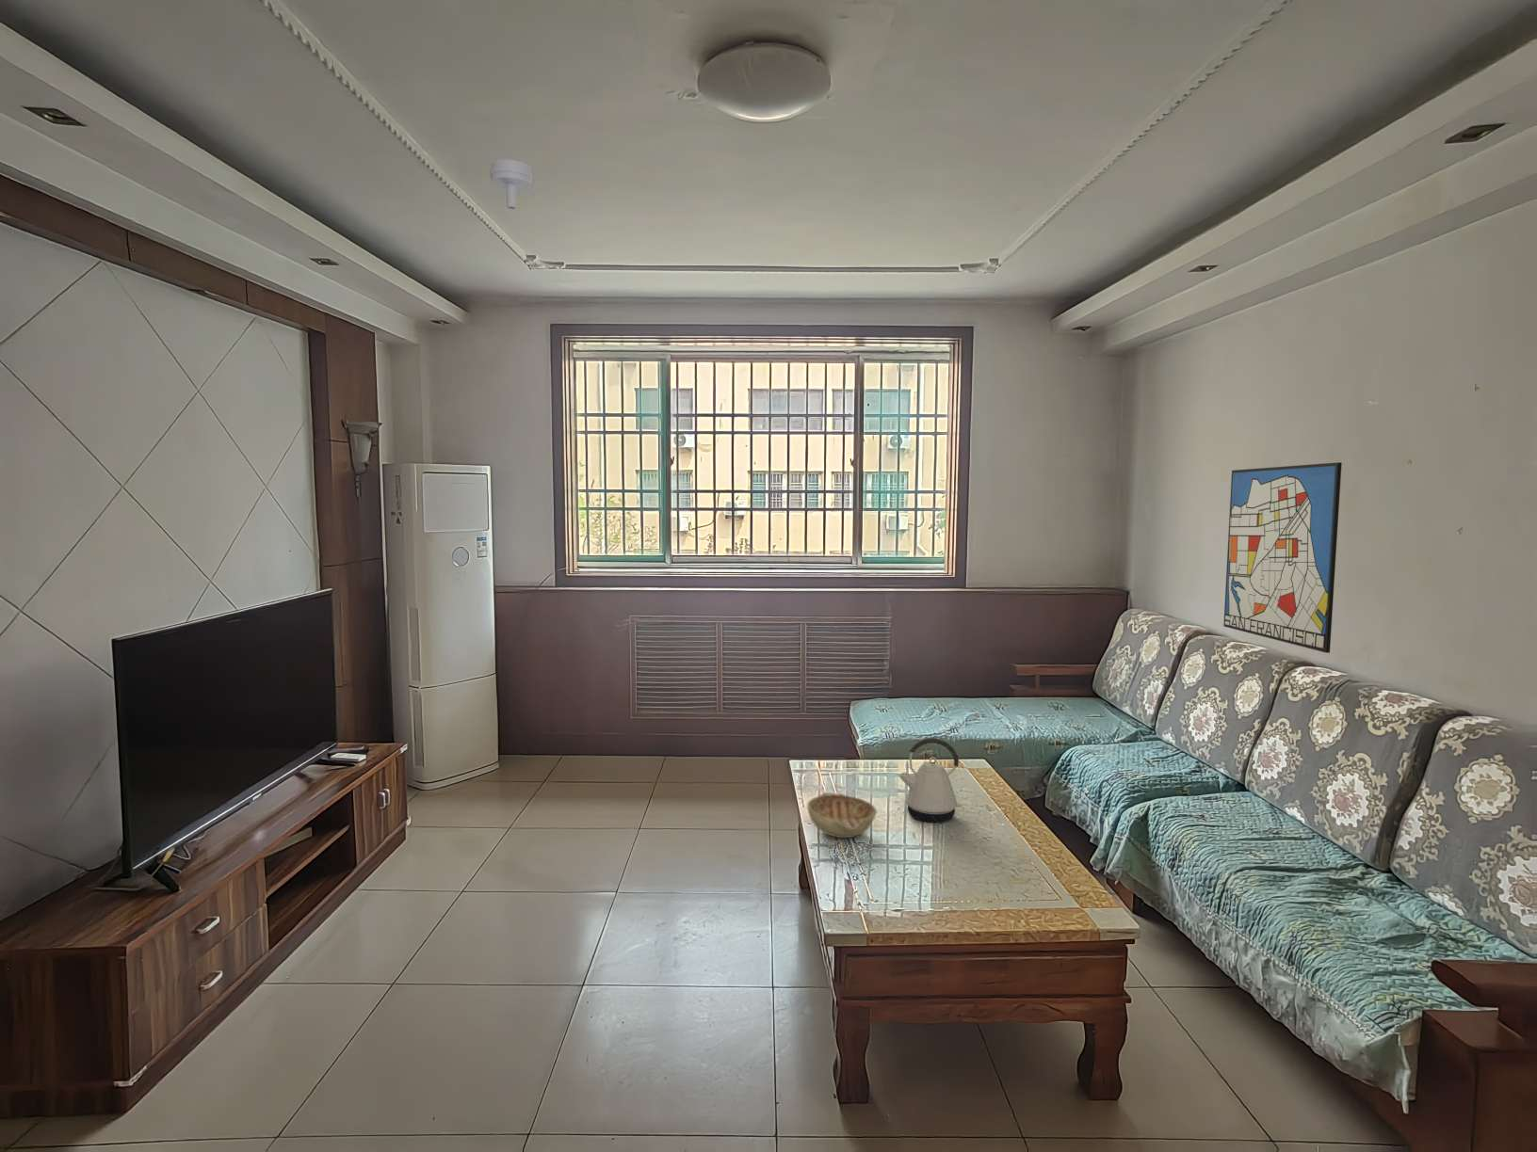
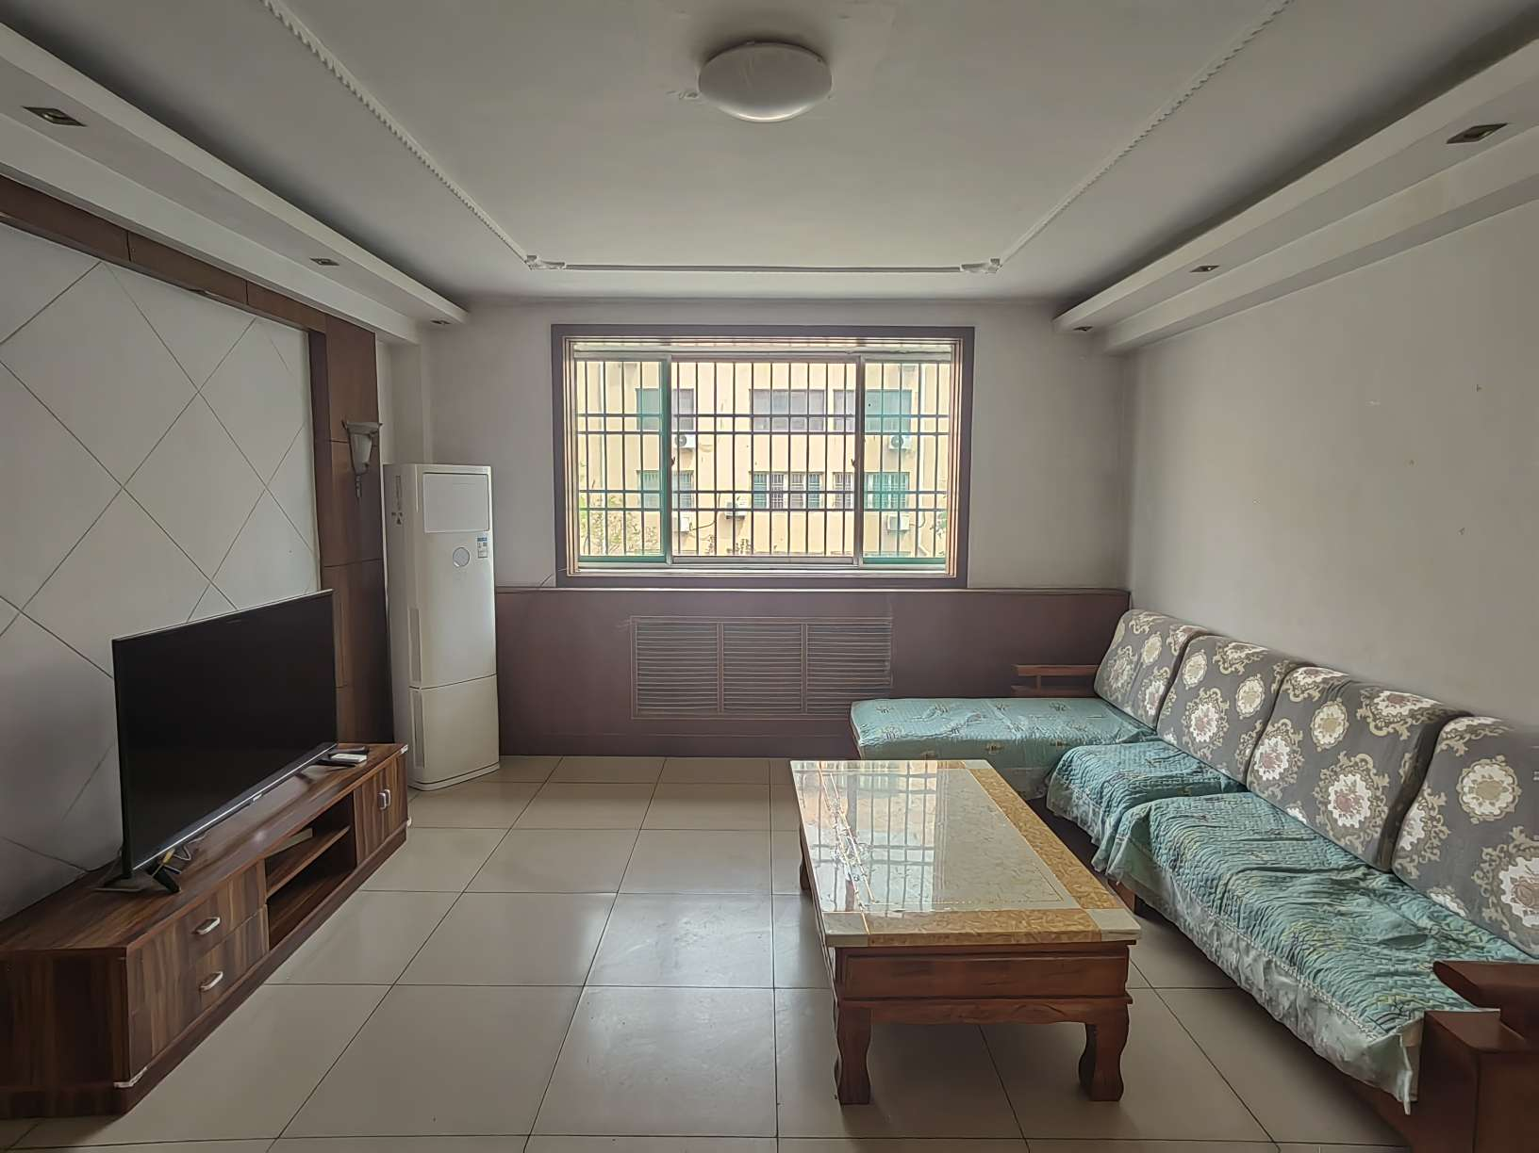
- kettle [898,737,962,824]
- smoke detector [489,159,533,209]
- wall art [1222,461,1343,655]
- decorative bowl [806,791,877,839]
